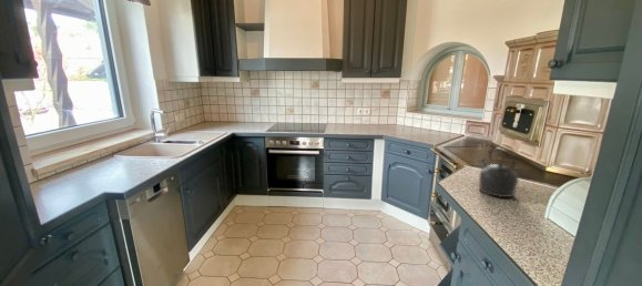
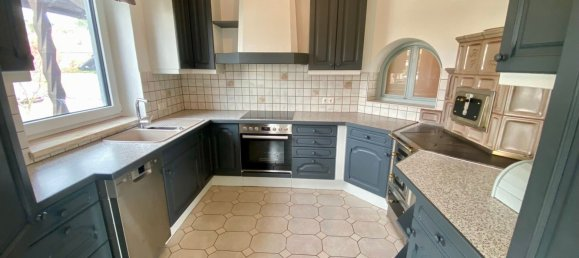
- kettle [477,147,519,198]
